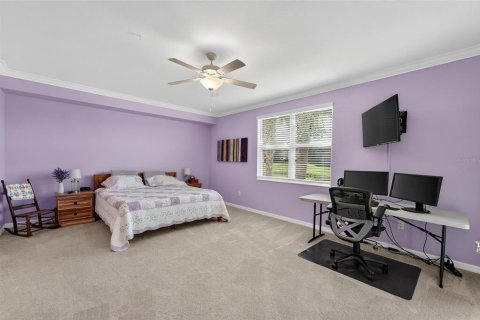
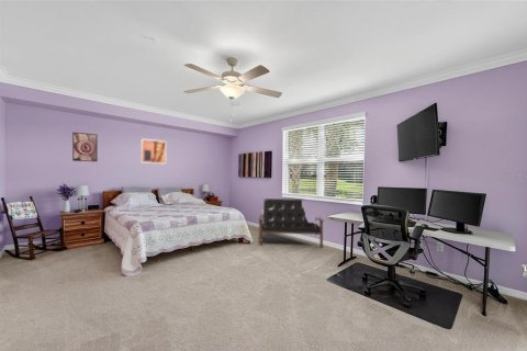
+ wall art [139,137,168,165]
+ bench [257,197,325,249]
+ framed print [71,131,99,162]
